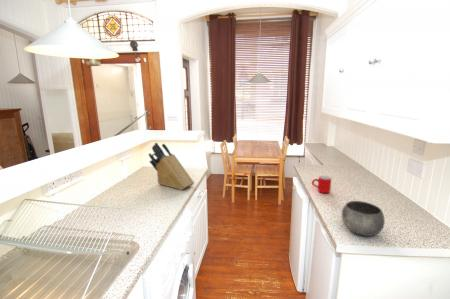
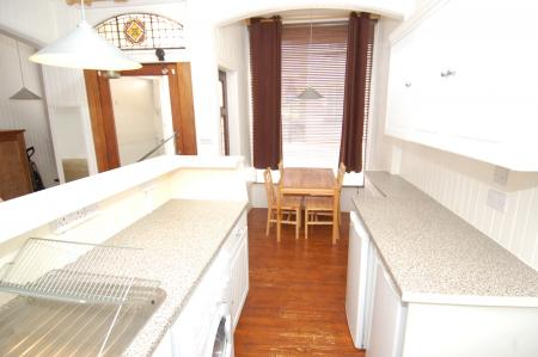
- bowl [341,200,386,237]
- knife block [148,142,195,191]
- mug [311,175,332,194]
